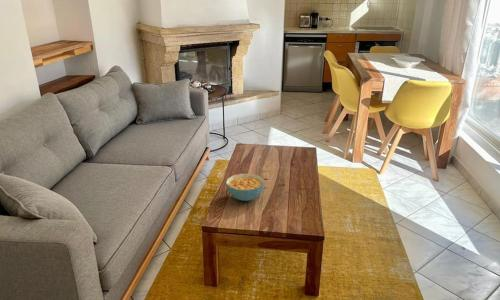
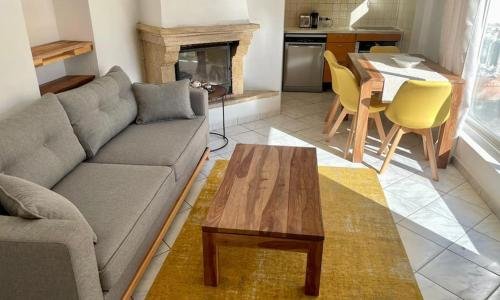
- cereal bowl [225,173,265,202]
